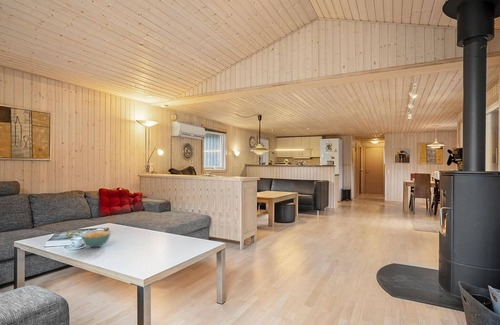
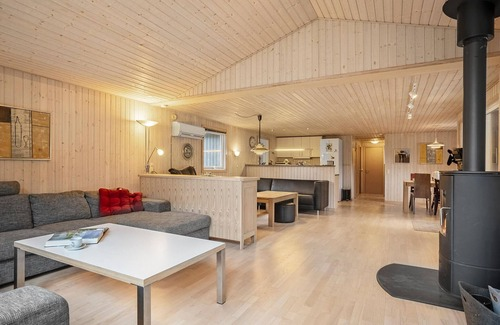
- cereal bowl [81,230,112,249]
